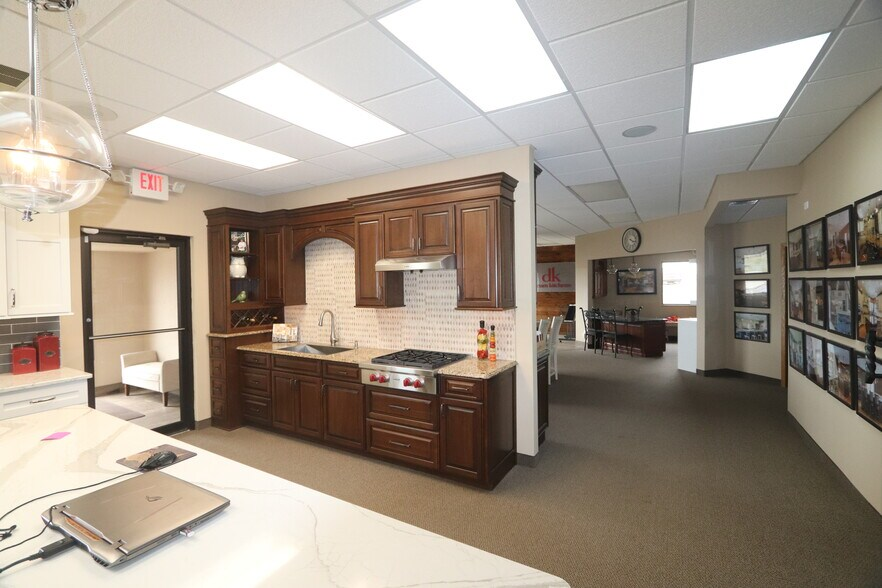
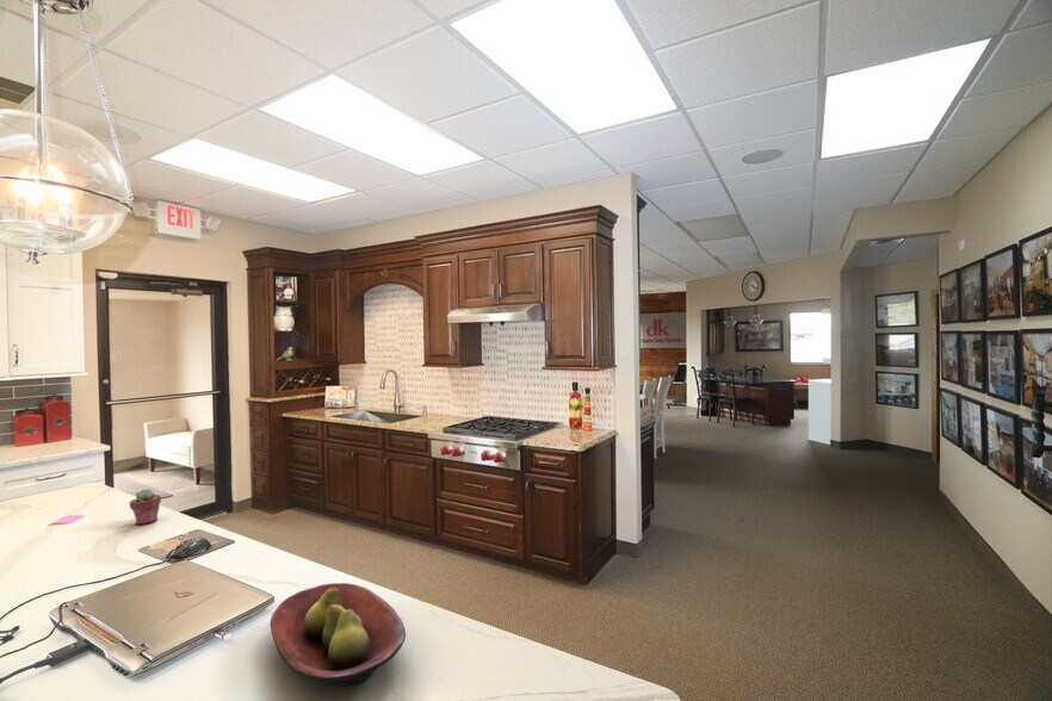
+ potted succulent [129,488,162,526]
+ fruit bowl [270,582,407,687]
